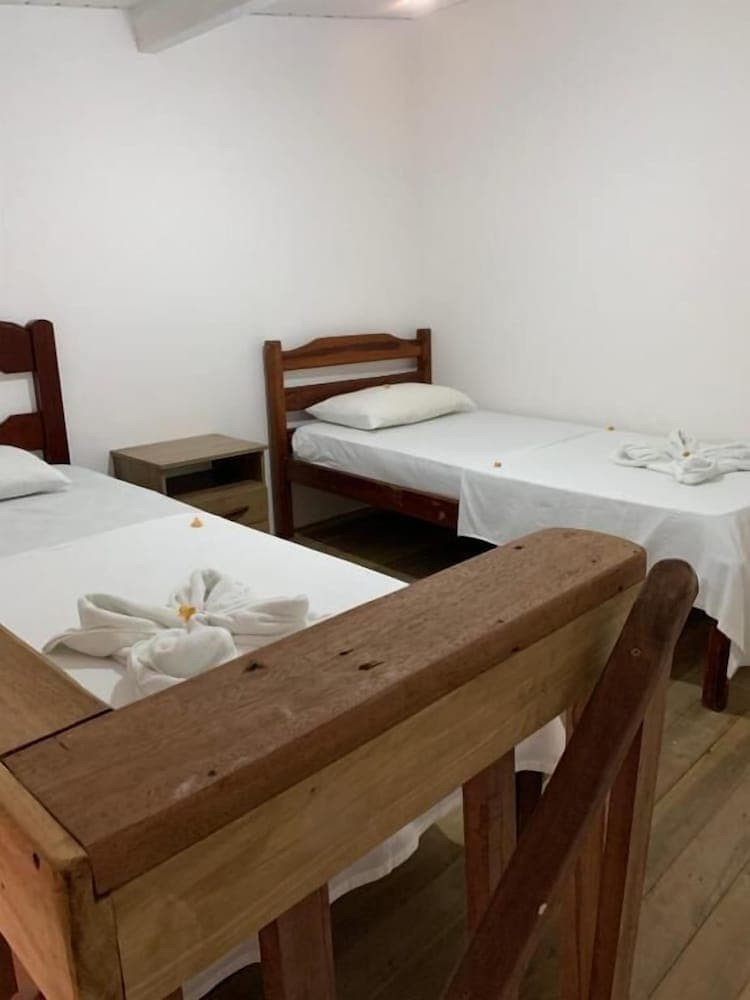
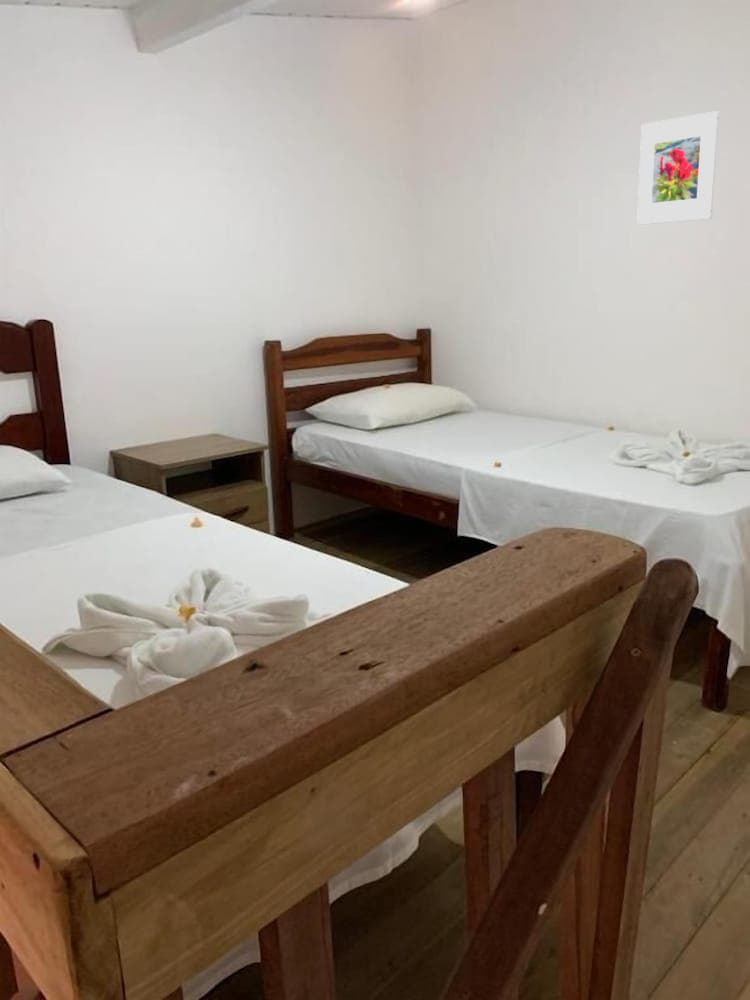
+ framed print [636,110,720,225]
